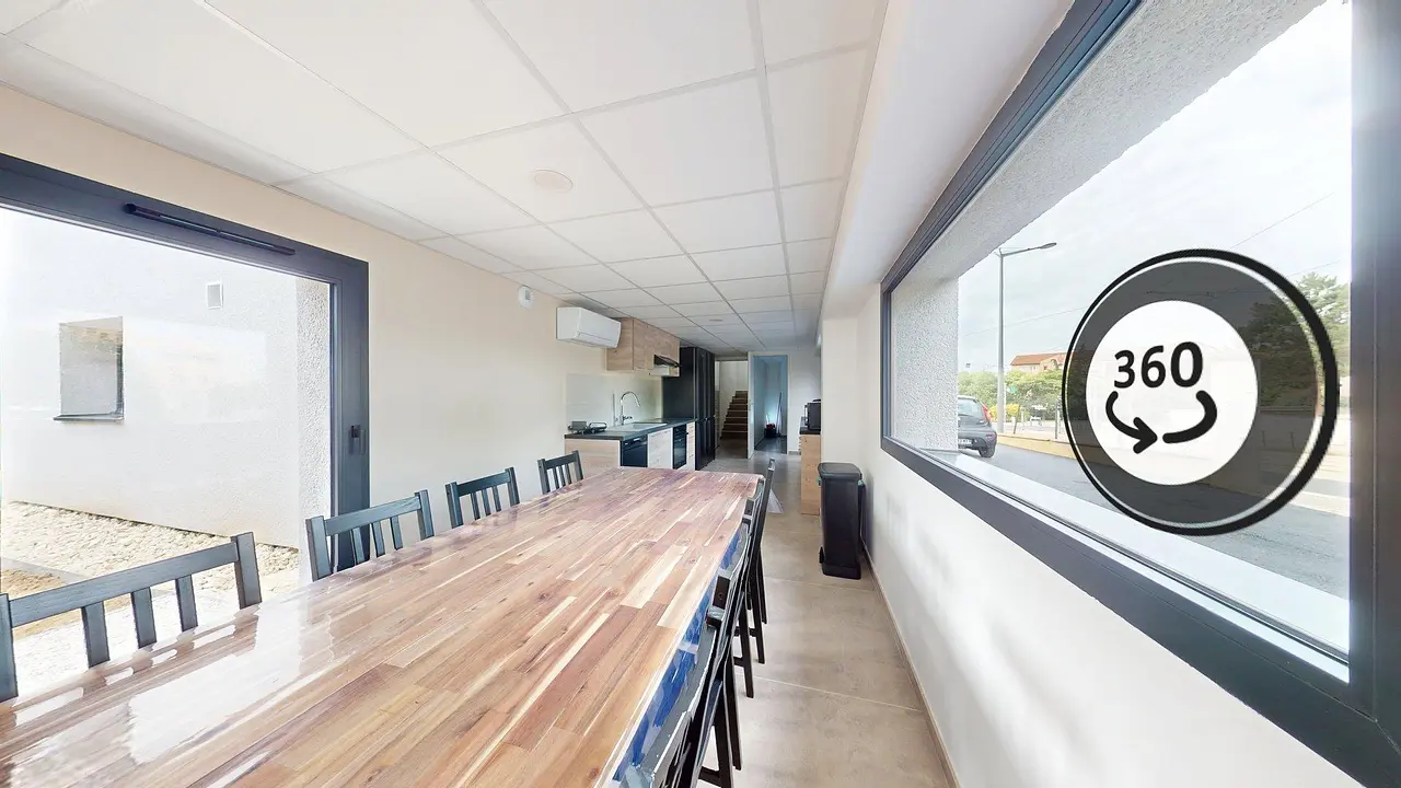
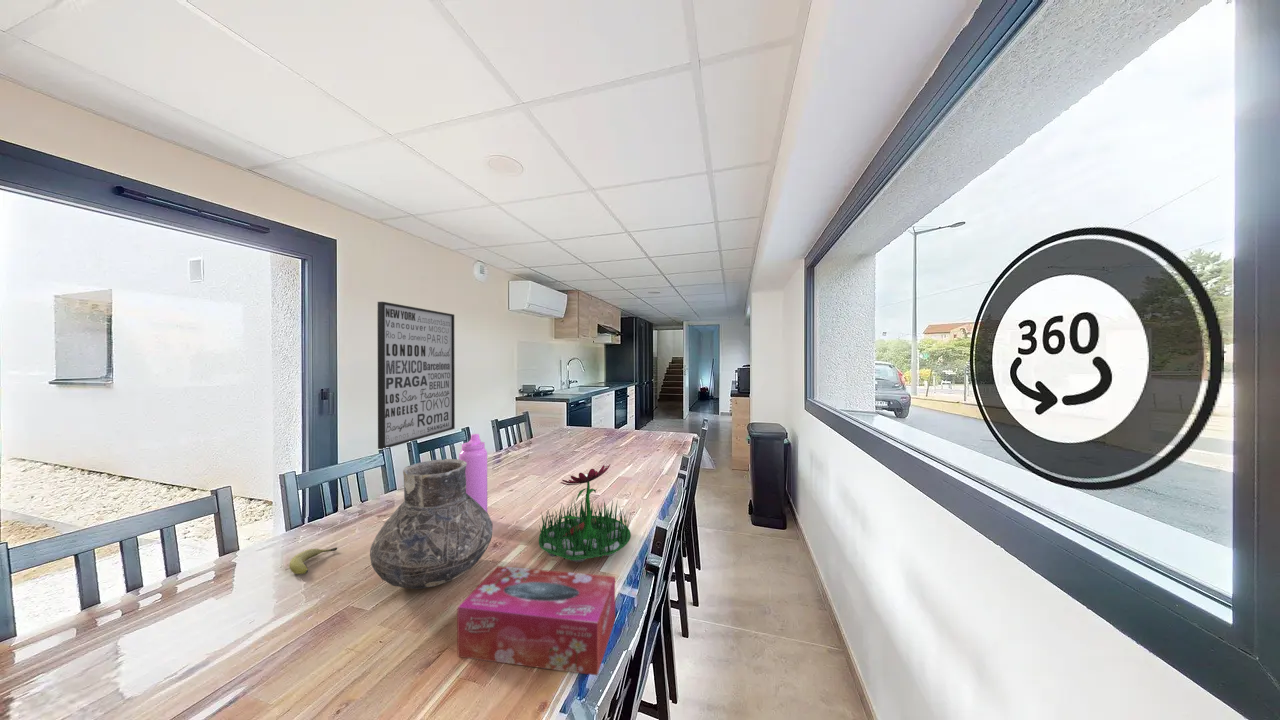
+ tissue box [456,565,616,676]
+ water bottle [458,433,488,513]
+ wall art [376,301,456,450]
+ vase [369,458,493,590]
+ fruit [288,547,338,575]
+ flower [538,464,633,563]
